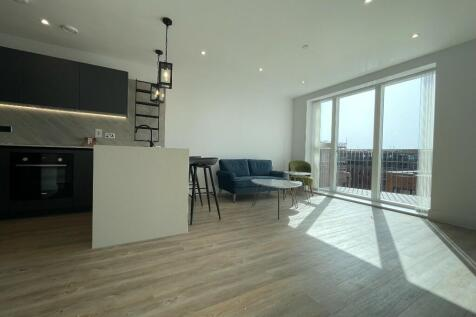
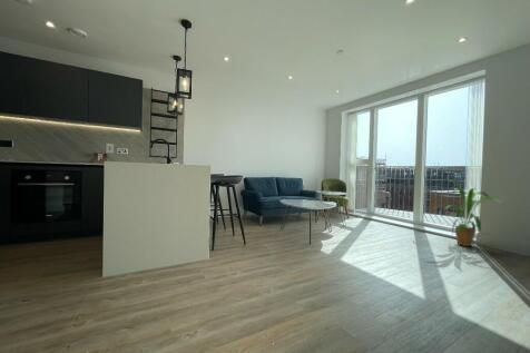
+ house plant [441,179,506,247]
